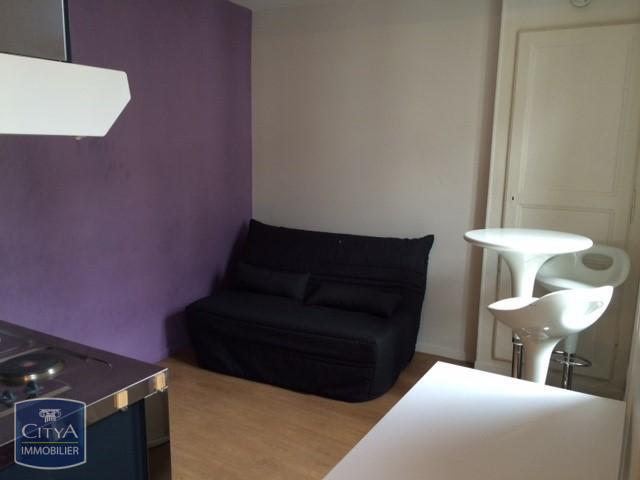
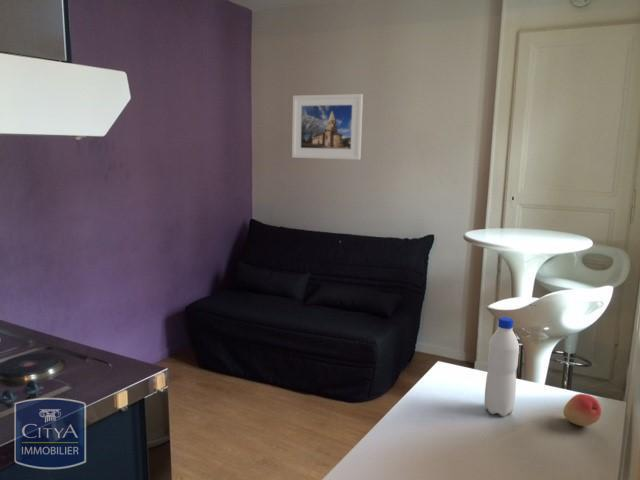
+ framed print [291,93,364,161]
+ fruit [562,393,602,427]
+ water bottle [483,316,520,417]
